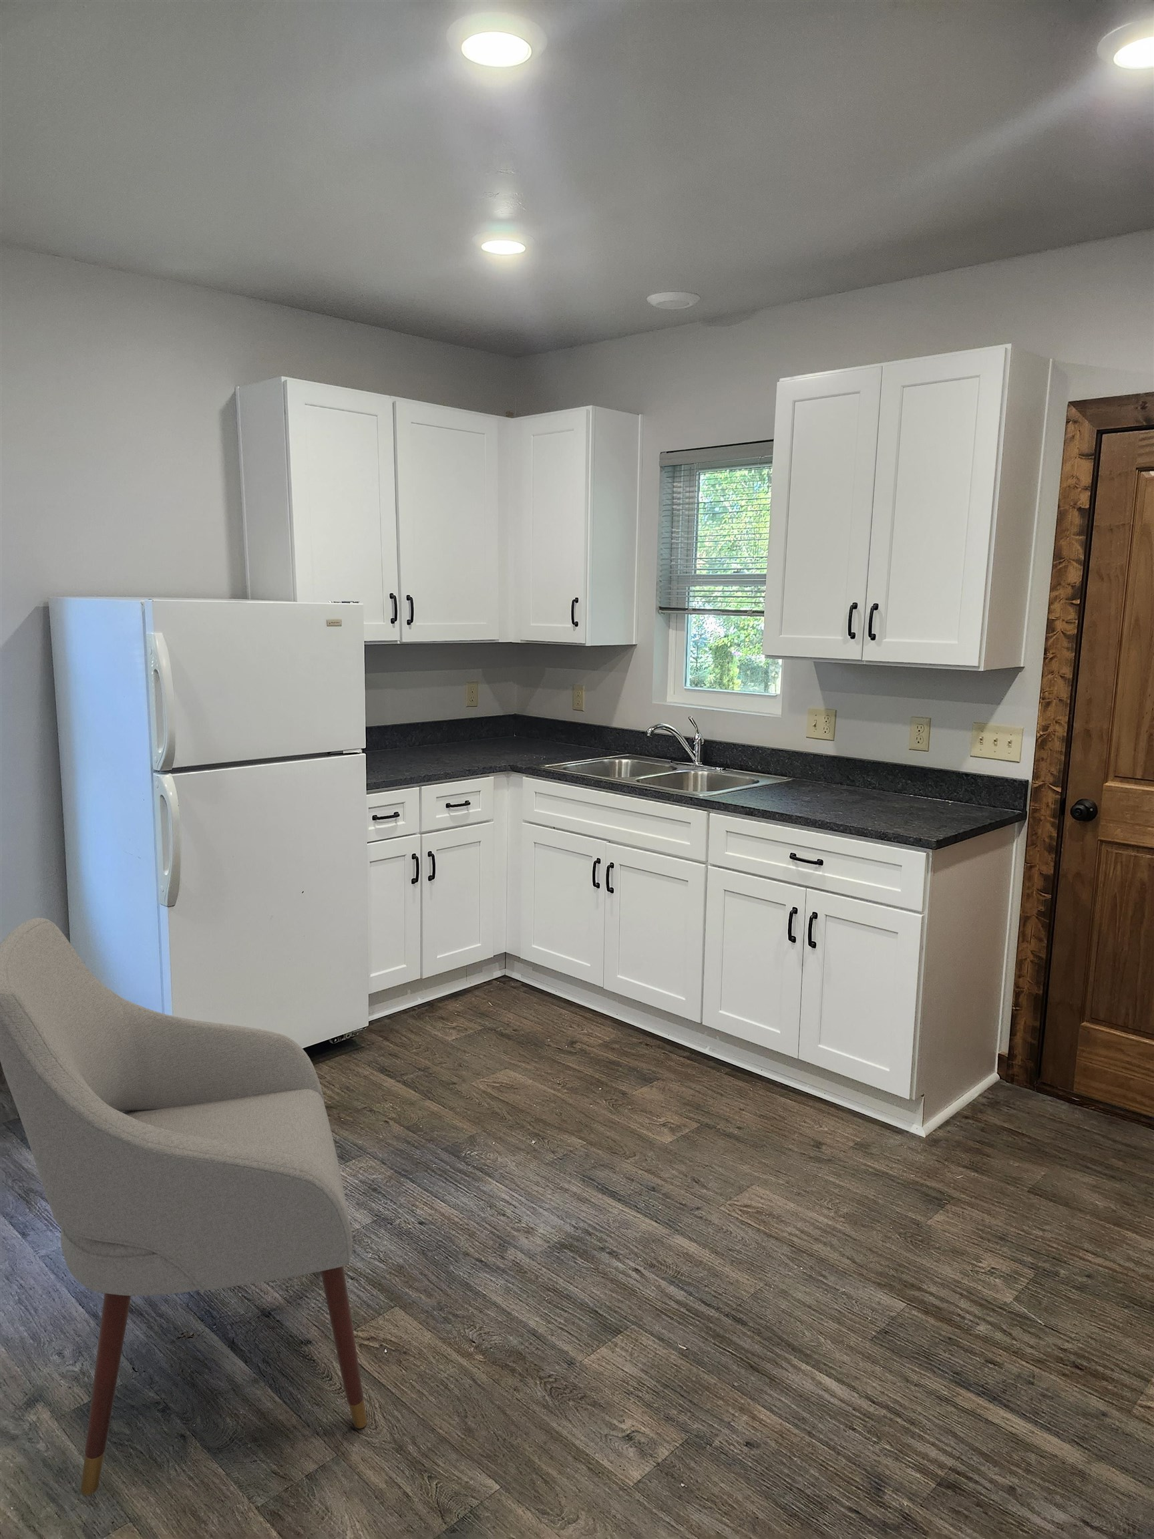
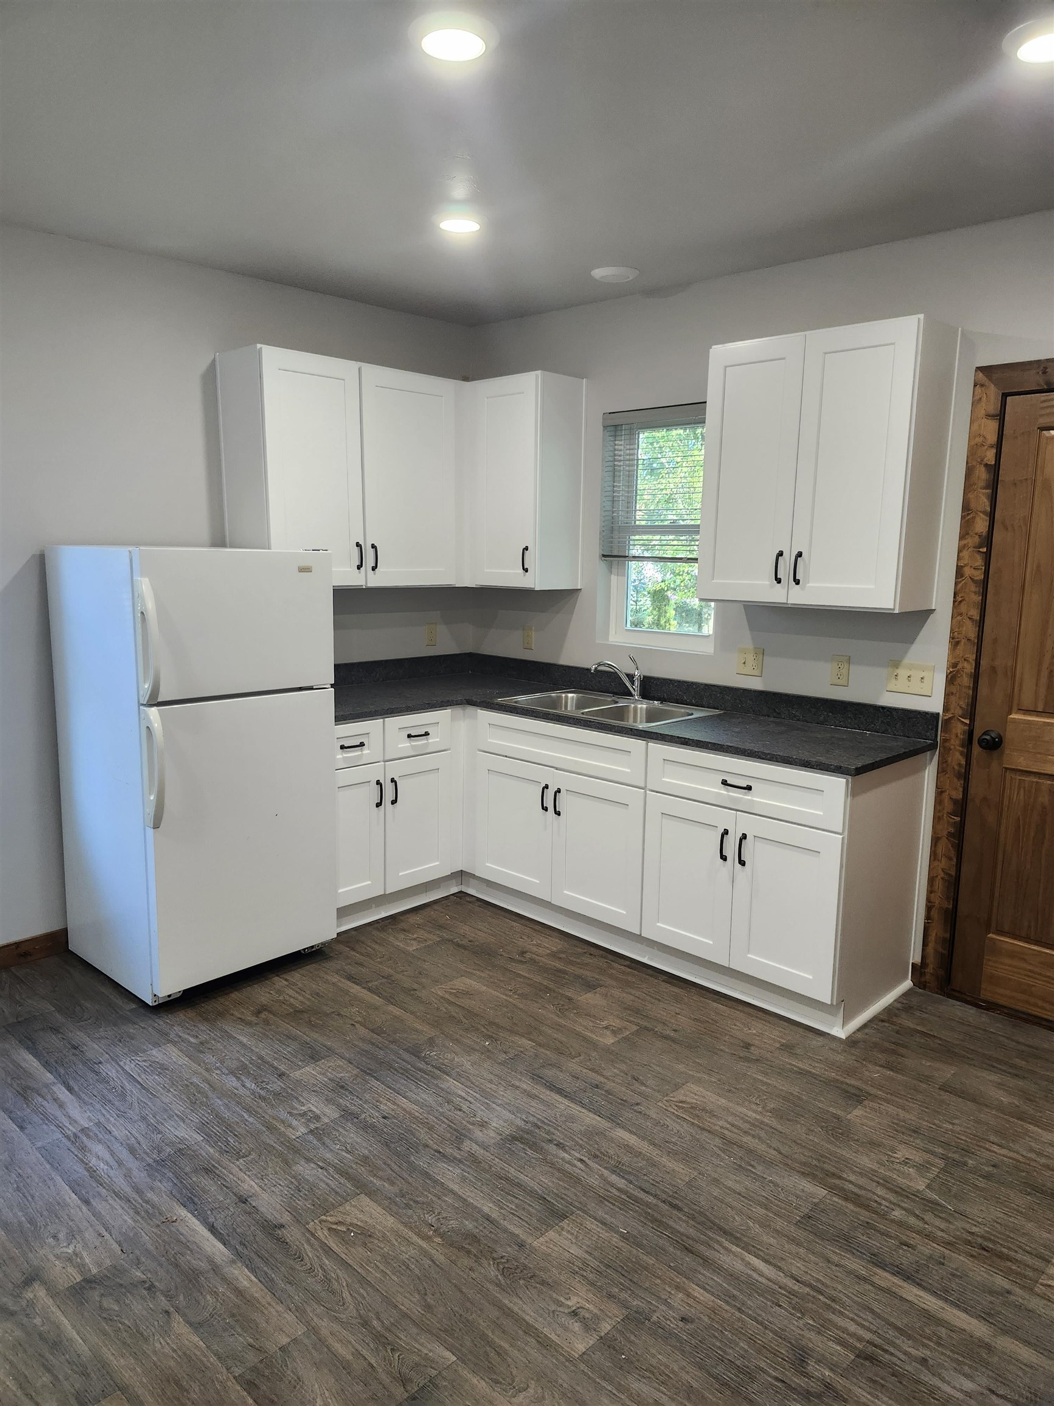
- chair [0,917,369,1497]
